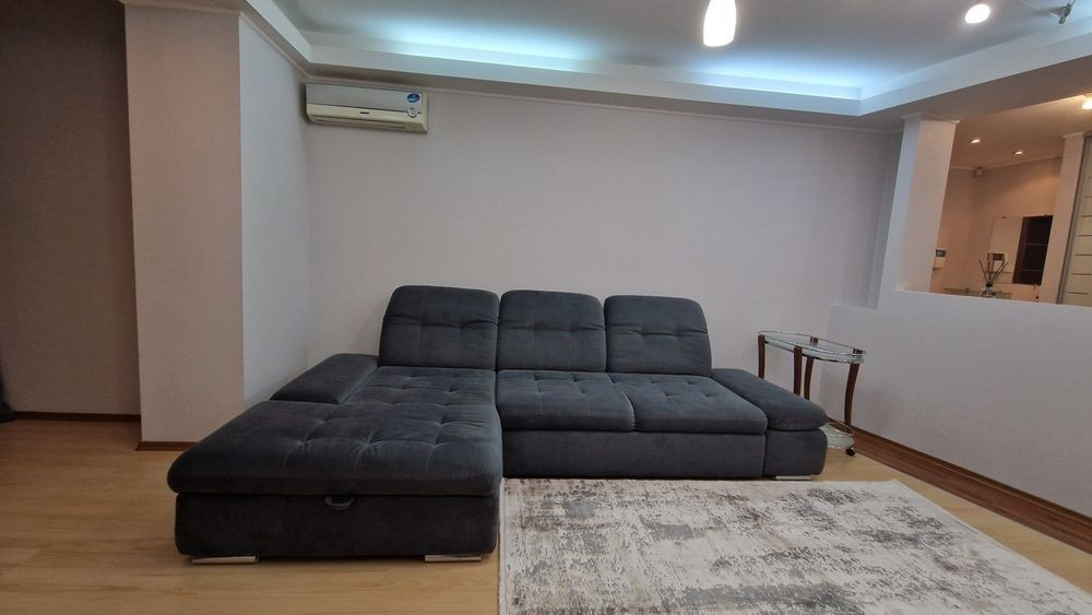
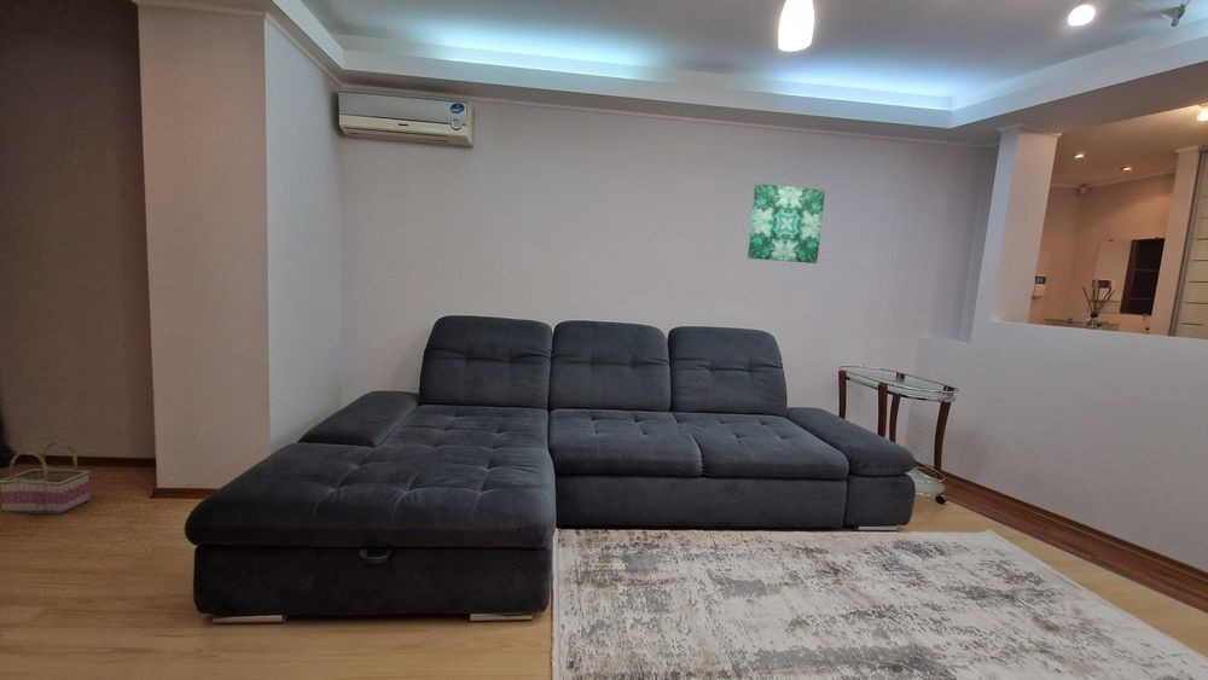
+ wall art [747,182,826,265]
+ basket [0,440,91,515]
